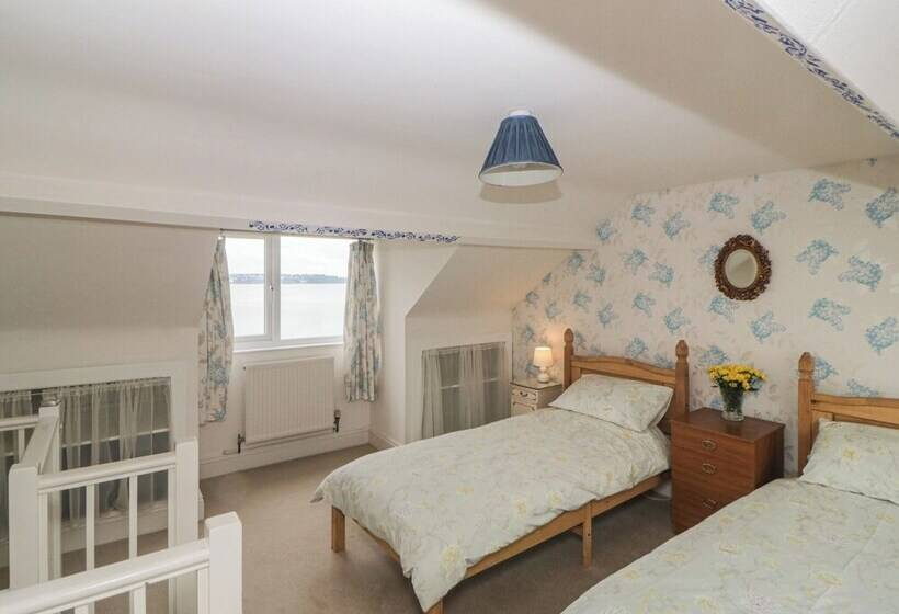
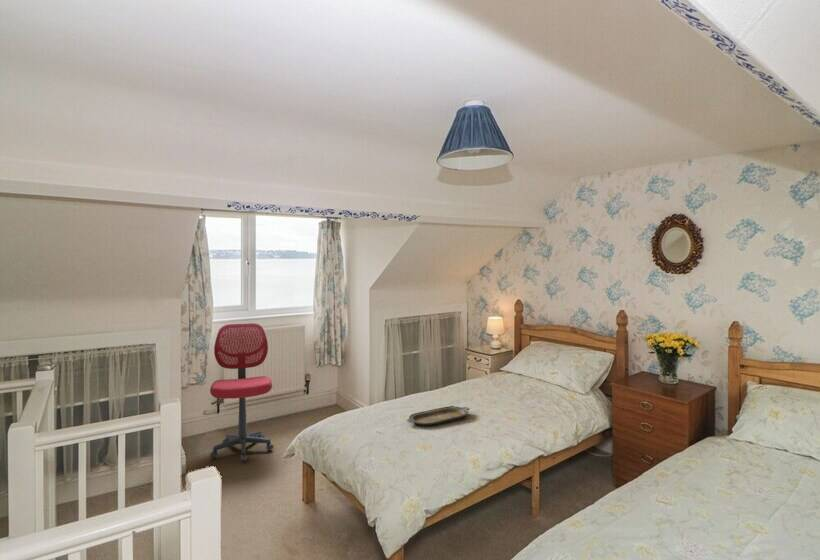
+ serving tray [406,405,470,427]
+ chair [209,322,274,462]
